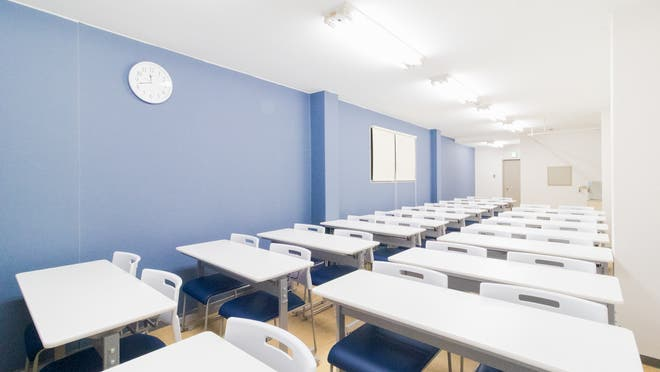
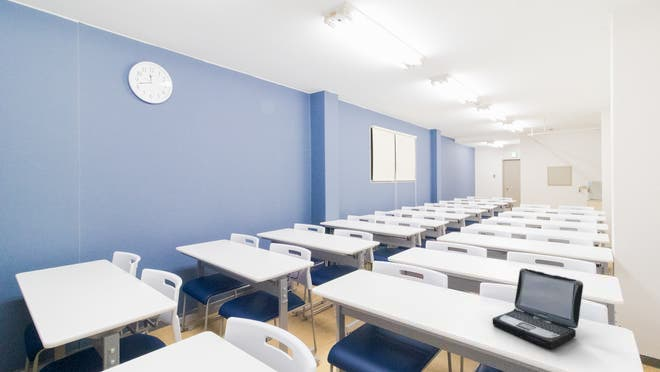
+ laptop [491,267,584,349]
